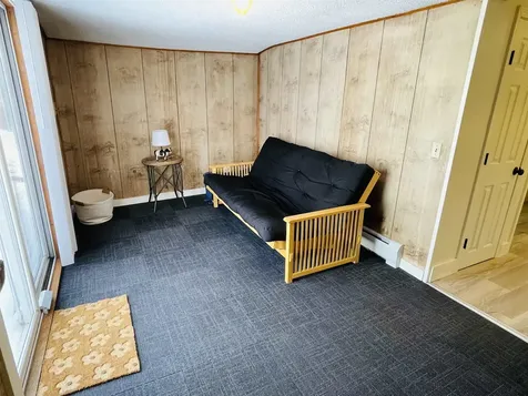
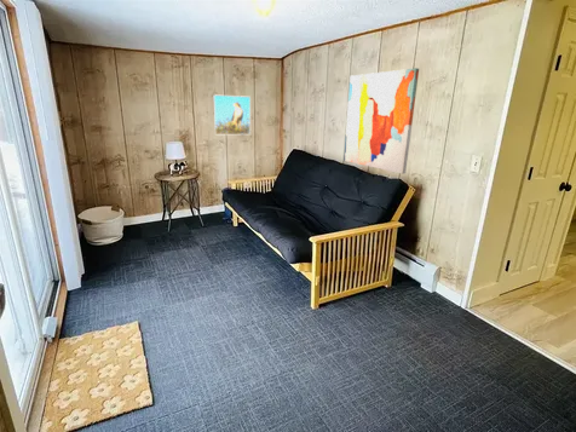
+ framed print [212,93,252,136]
+ wall art [342,67,420,175]
